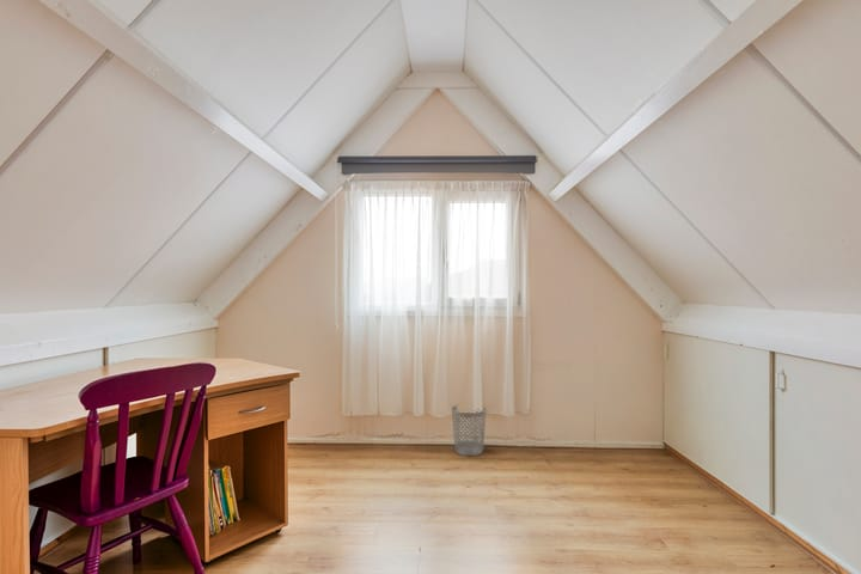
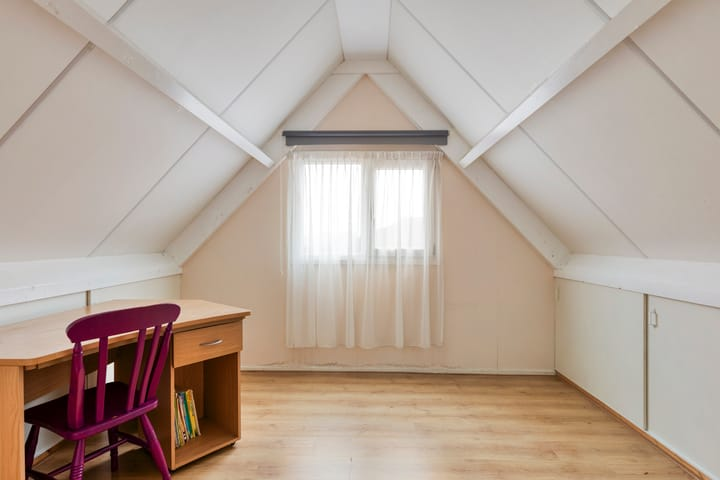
- wastebasket [451,404,488,457]
